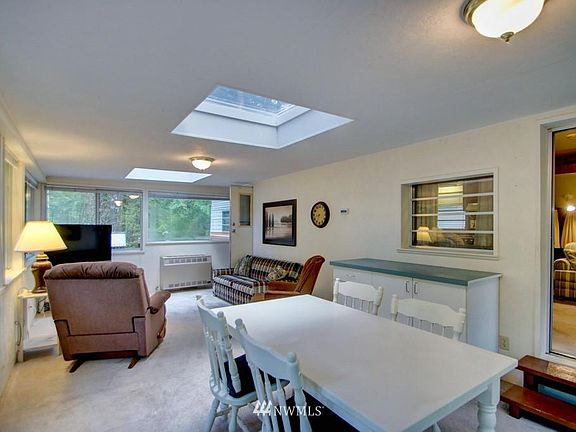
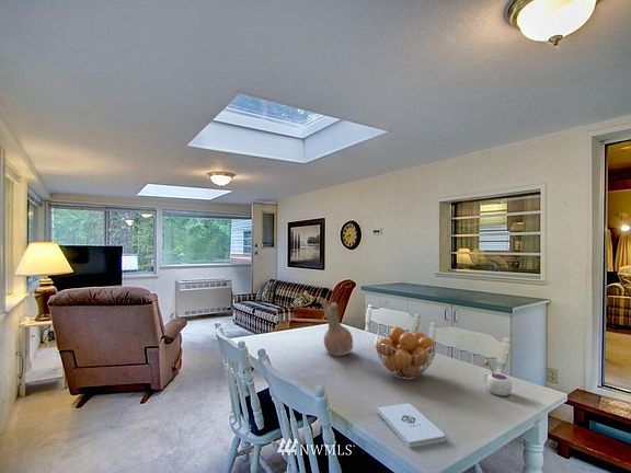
+ mug [482,361,513,397]
+ fruit basket [374,325,437,381]
+ notepad [376,403,446,449]
+ vase [320,299,354,357]
